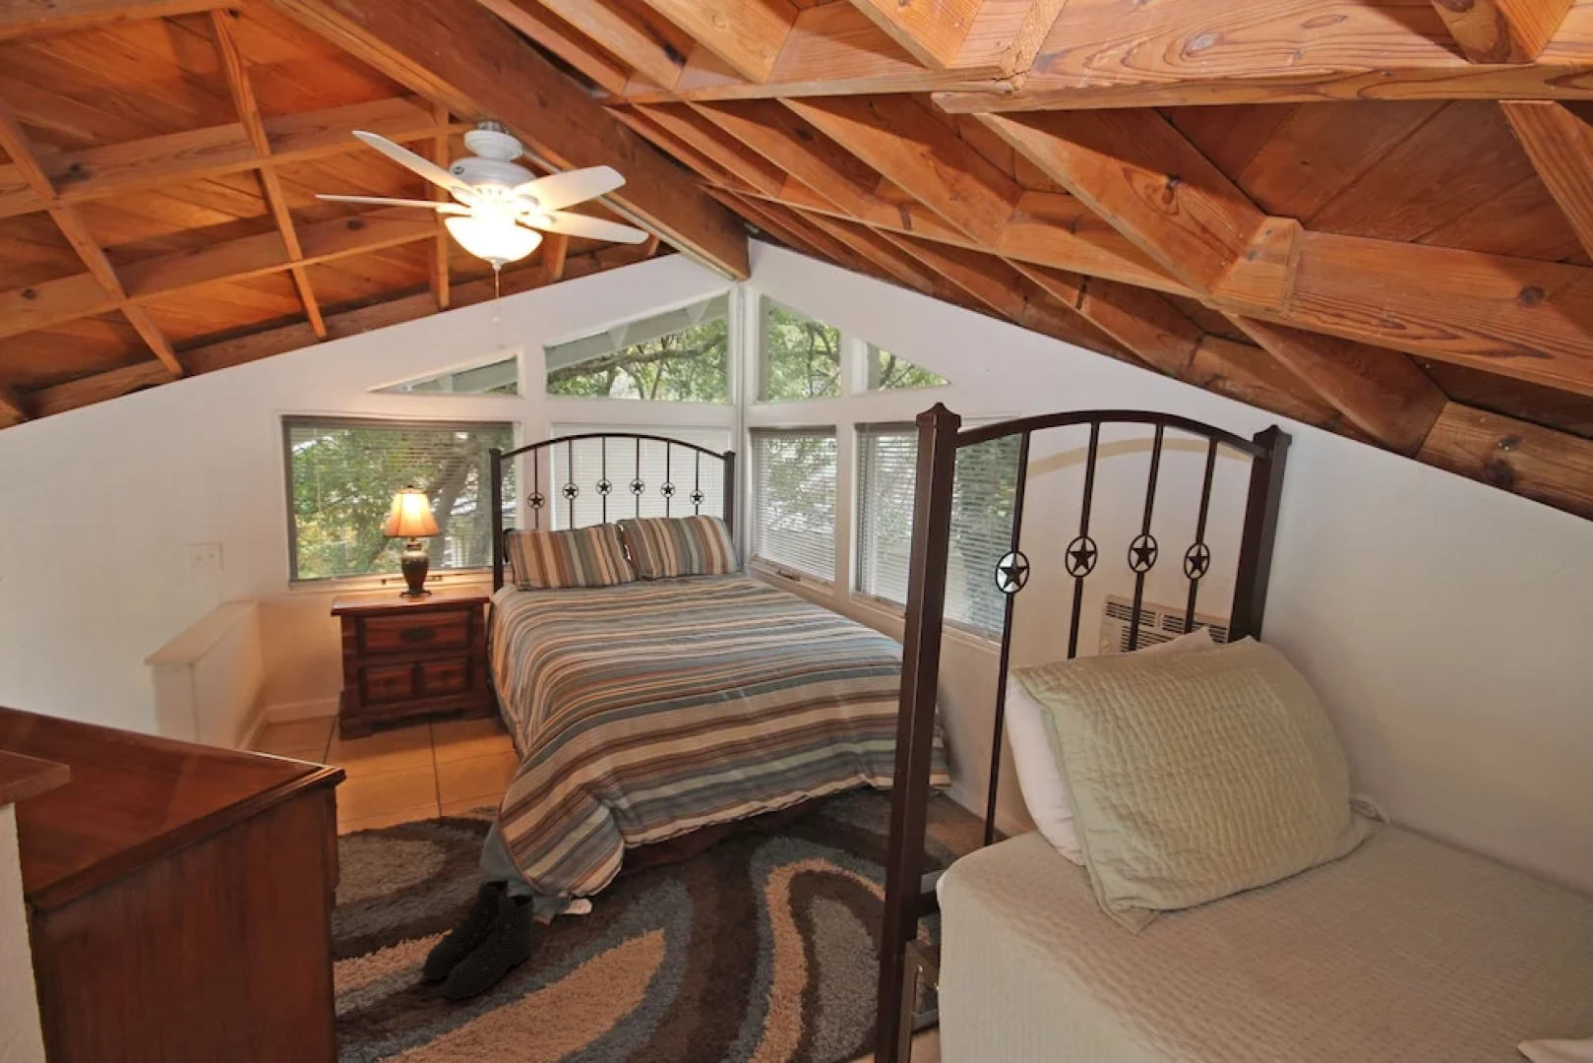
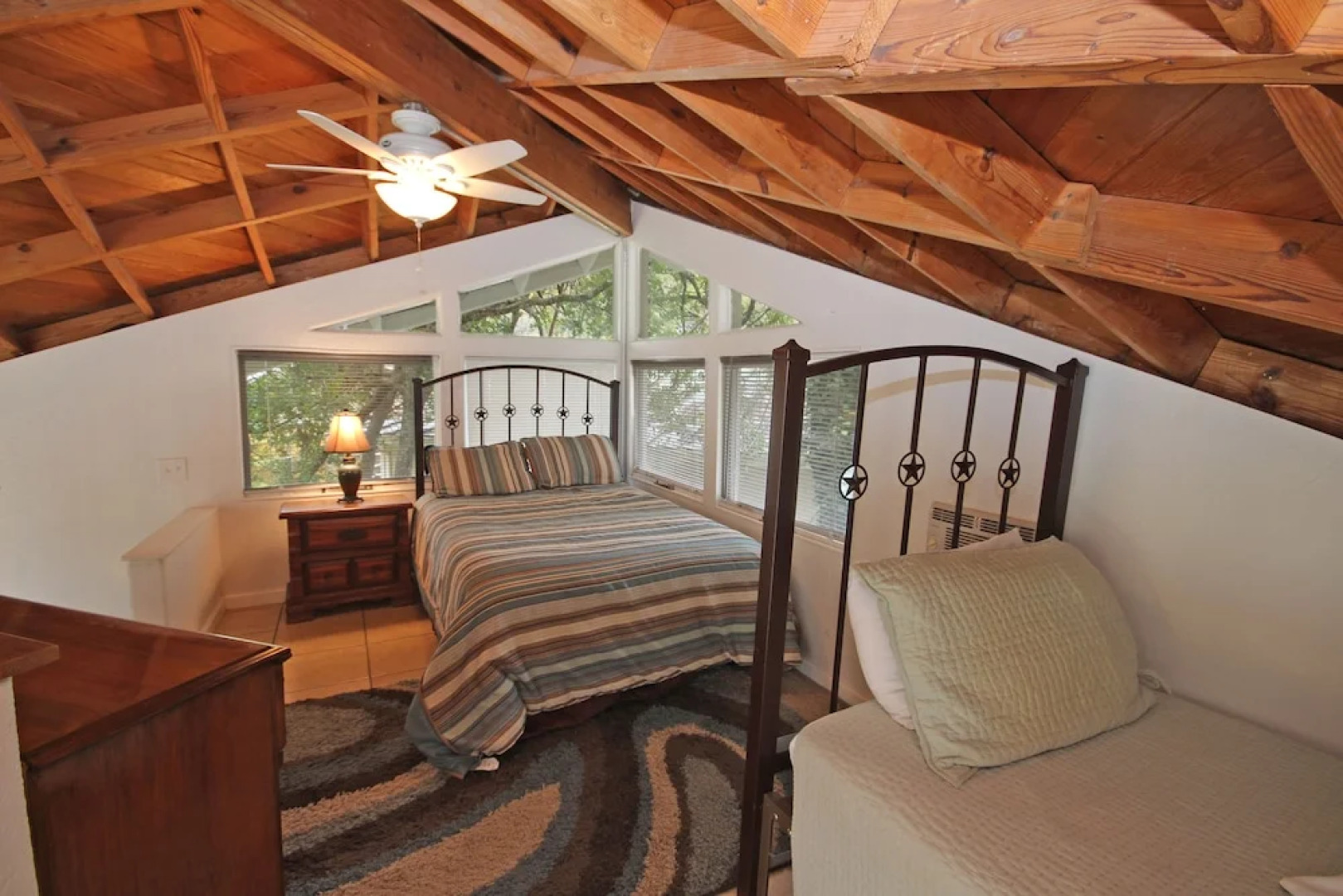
- boots [421,878,537,1000]
